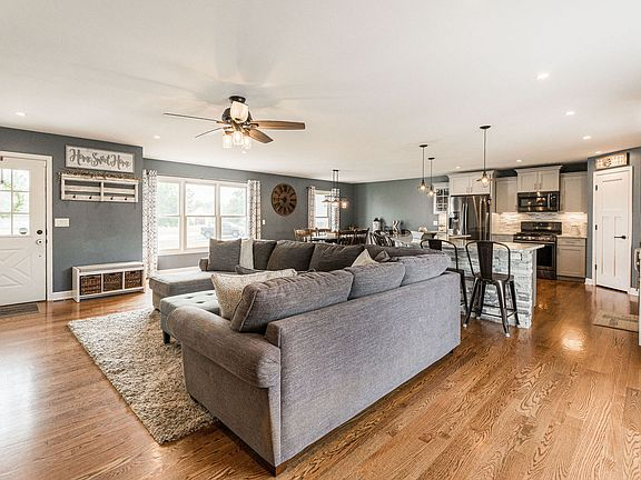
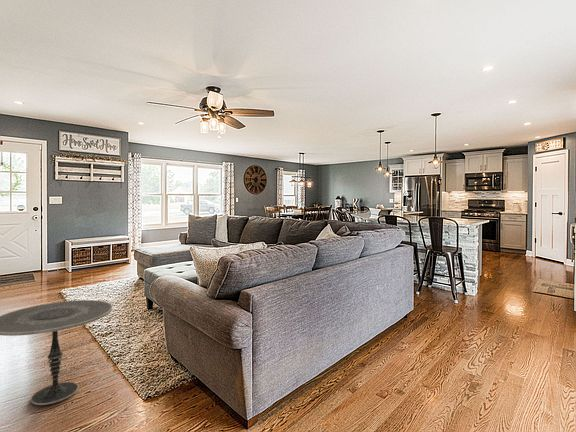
+ side table [0,299,113,406]
